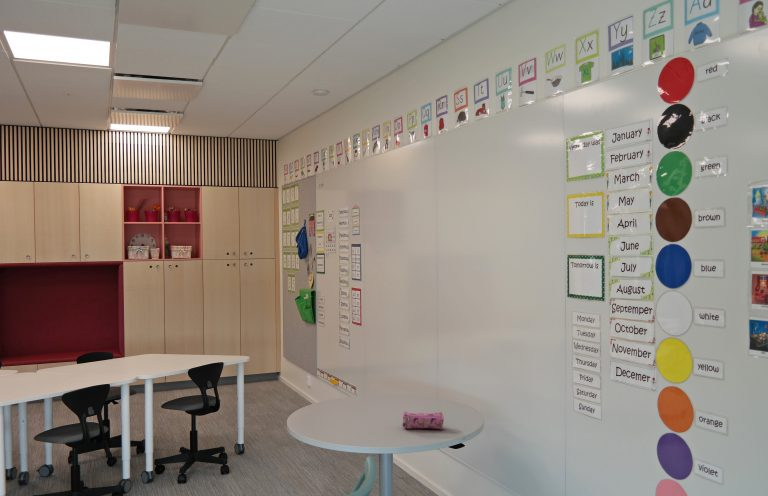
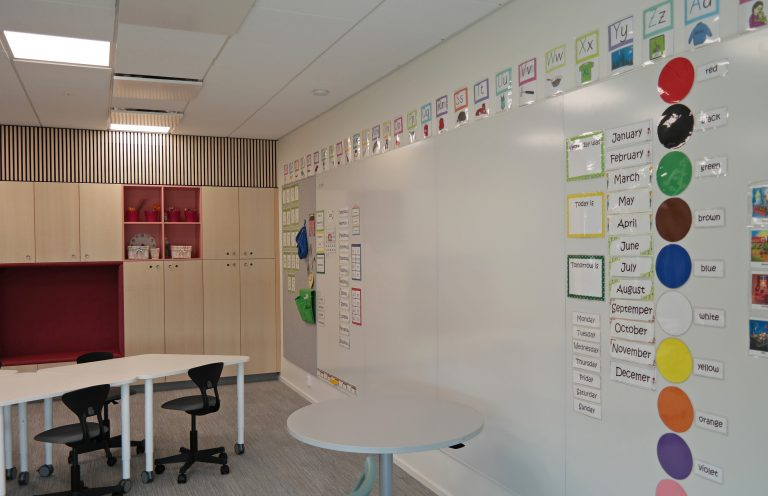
- pencil case [401,410,445,430]
